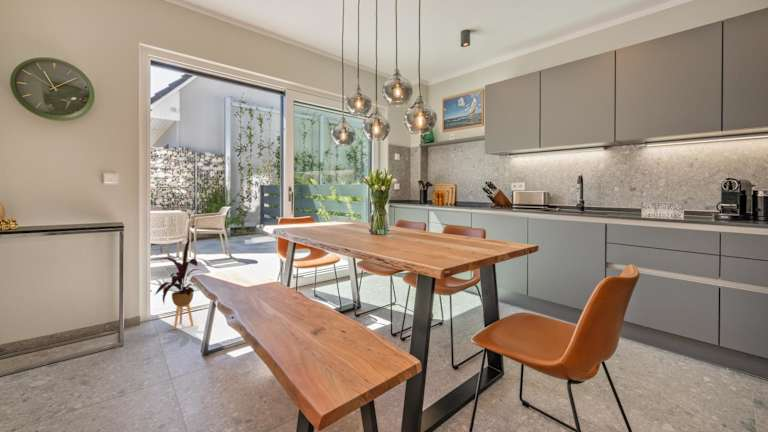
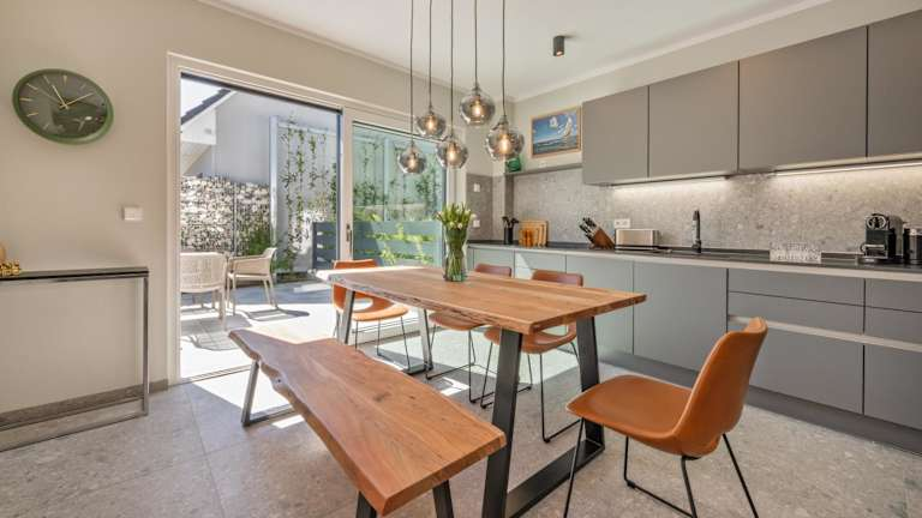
- house plant [153,240,203,330]
